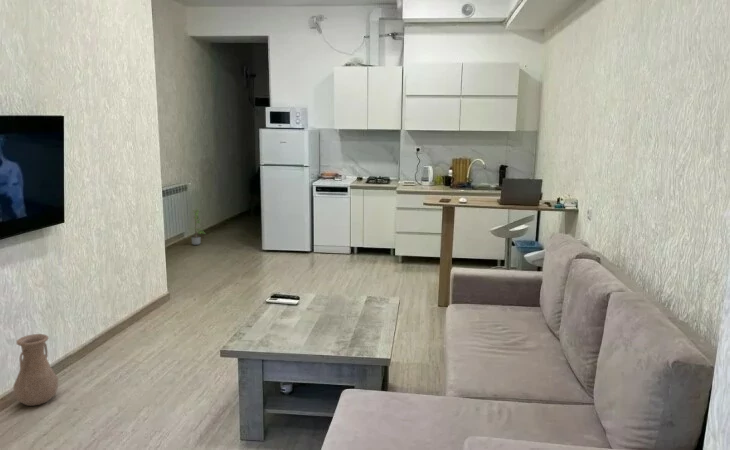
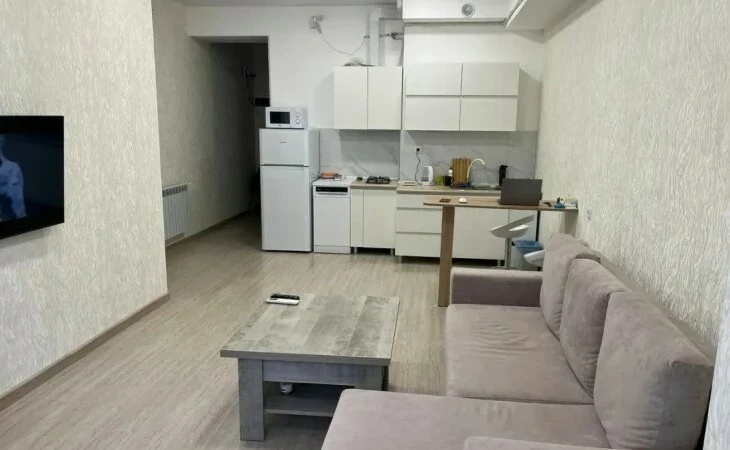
- vase [12,333,60,407]
- potted plant [187,207,206,246]
